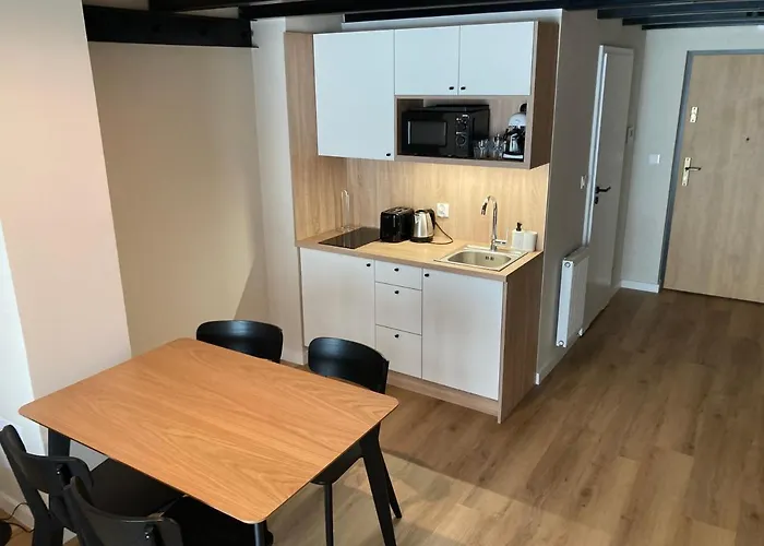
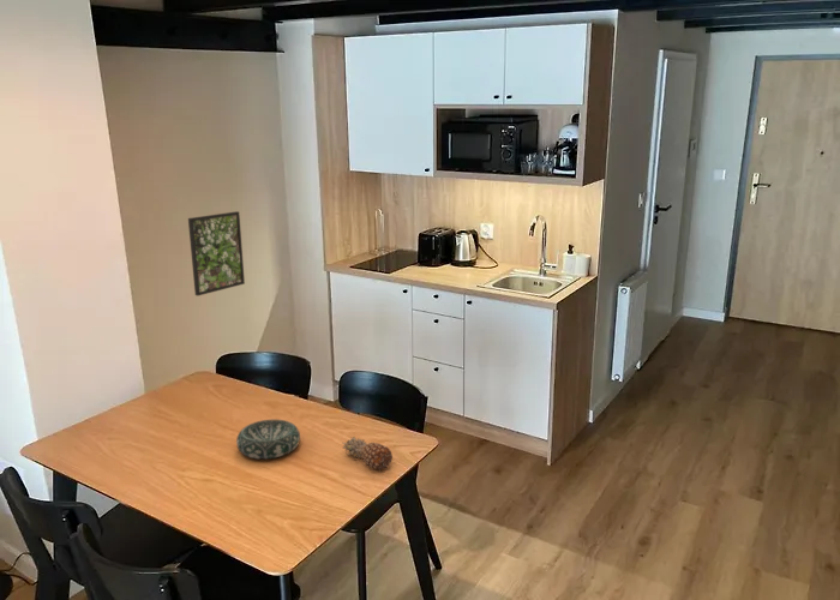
+ fruit [341,436,394,470]
+ decorative bowl [235,419,301,460]
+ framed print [187,210,246,296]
